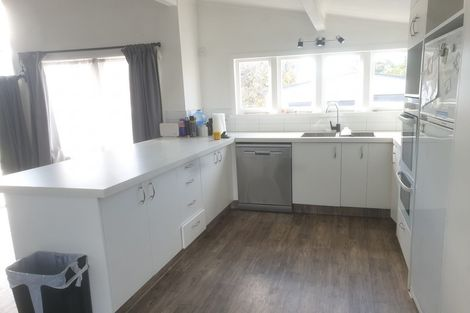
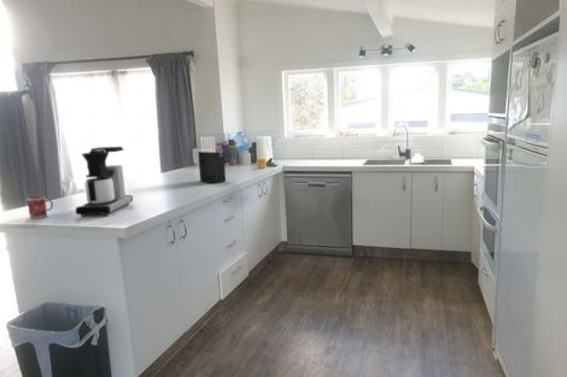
+ coffee maker [75,146,134,218]
+ mug [27,195,54,219]
+ knife block [197,136,227,184]
